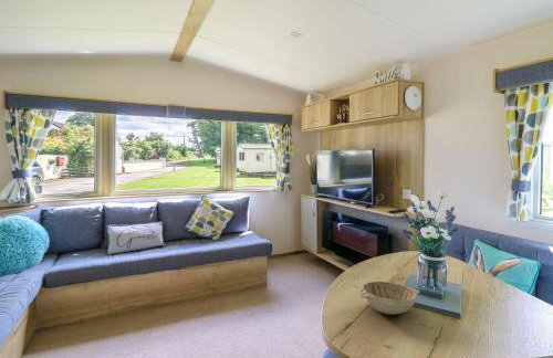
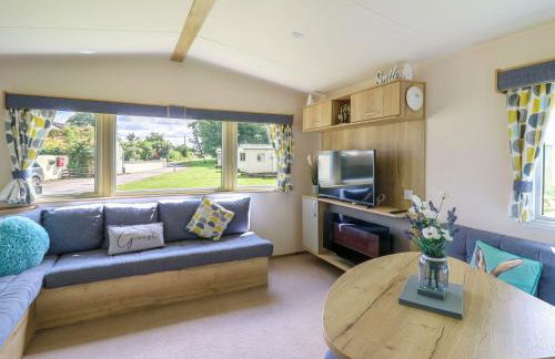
- decorative bowl [358,281,420,316]
